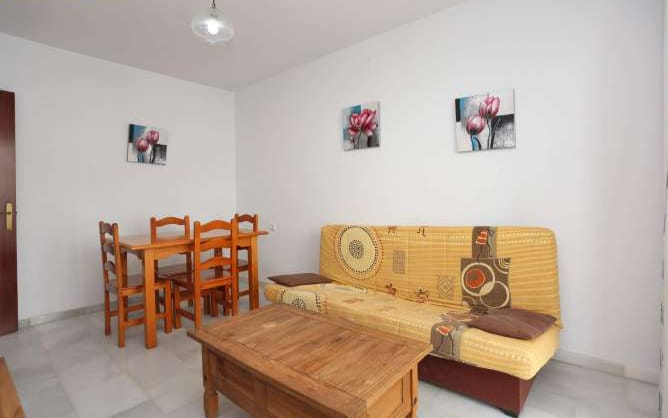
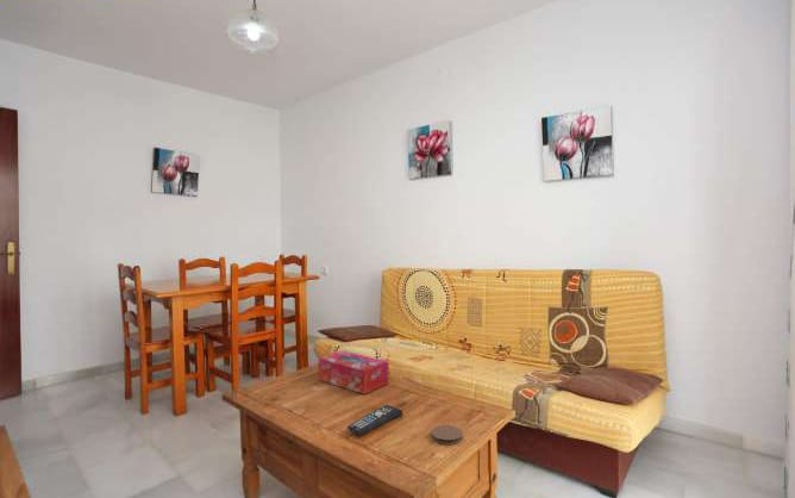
+ coaster [431,424,464,446]
+ tissue box [317,349,389,396]
+ remote control [346,404,403,436]
